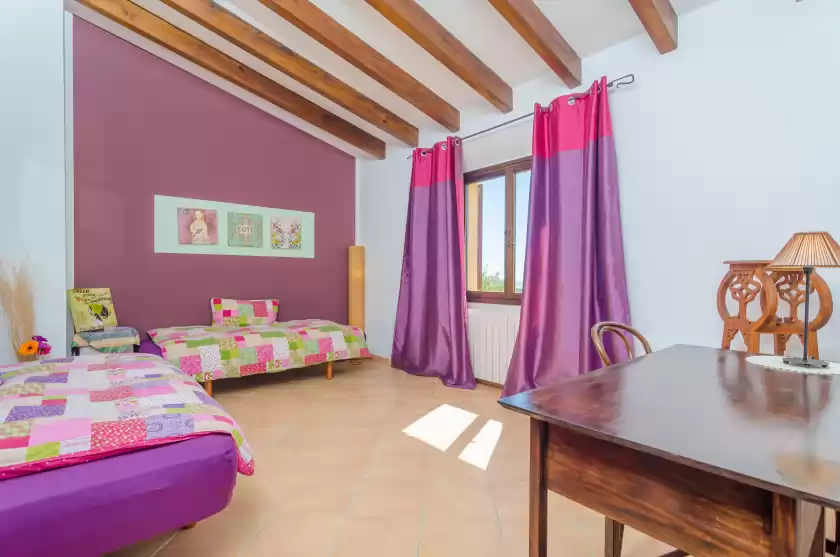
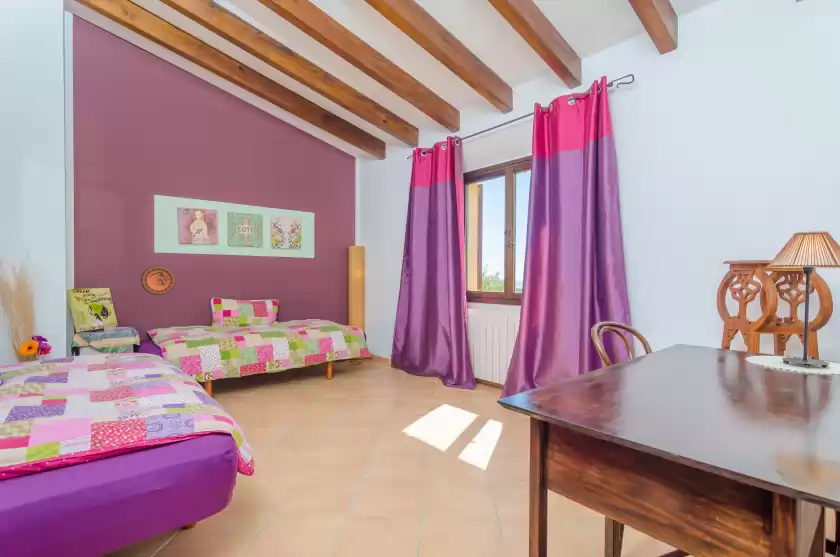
+ decorative plate [140,265,176,296]
